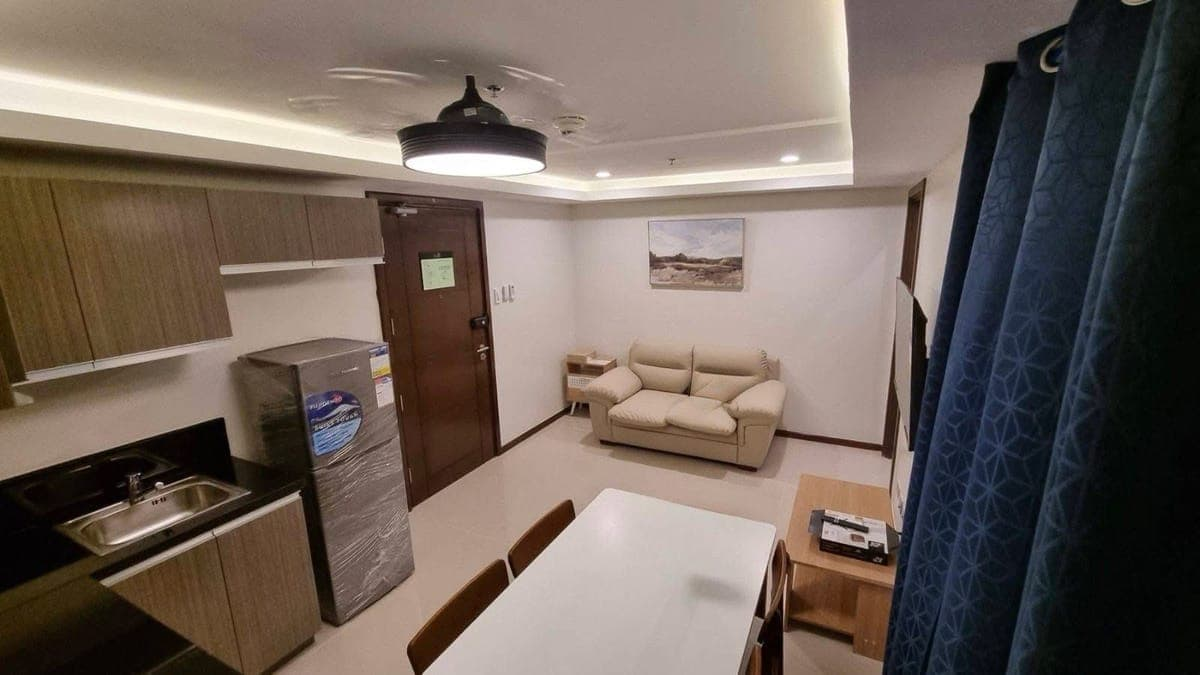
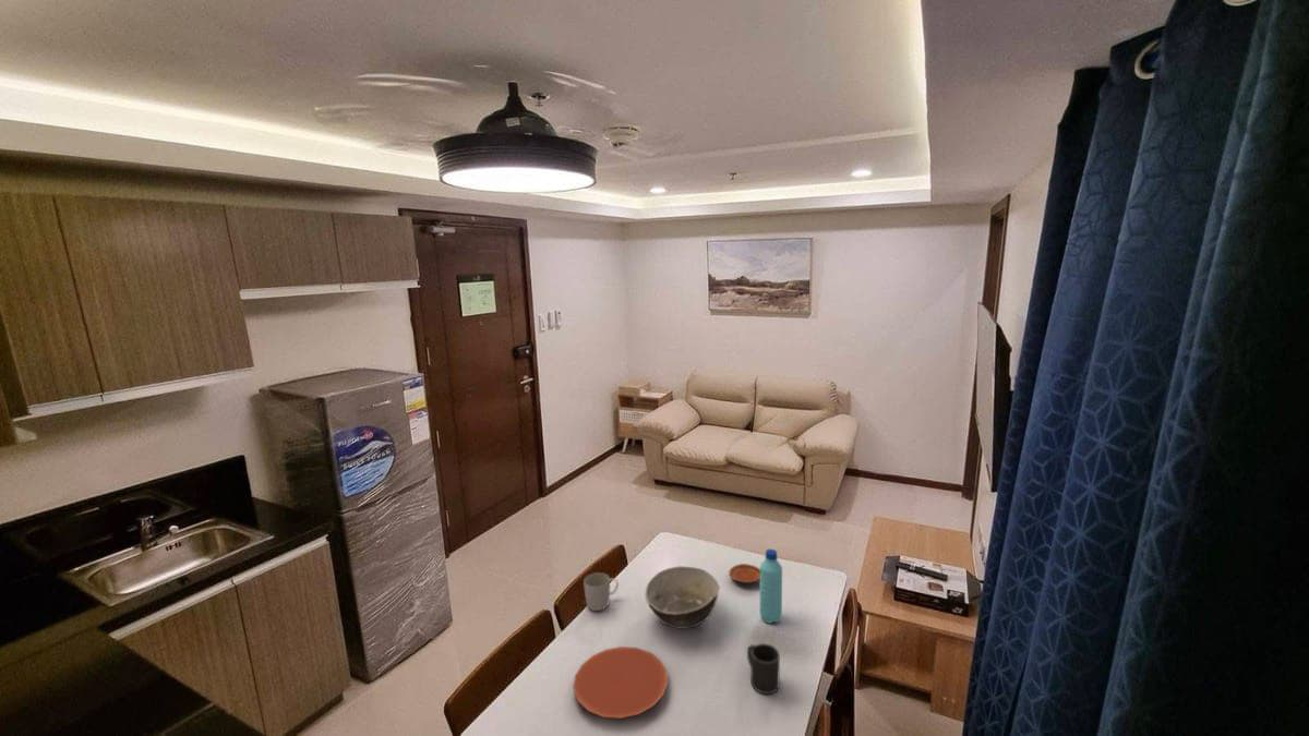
+ mug [746,642,781,695]
+ bowl [644,565,720,630]
+ mug [583,571,620,612]
+ water bottle [759,548,783,624]
+ plate [729,563,760,584]
+ plate [573,645,669,720]
